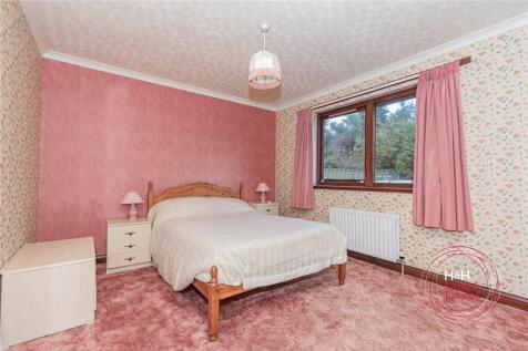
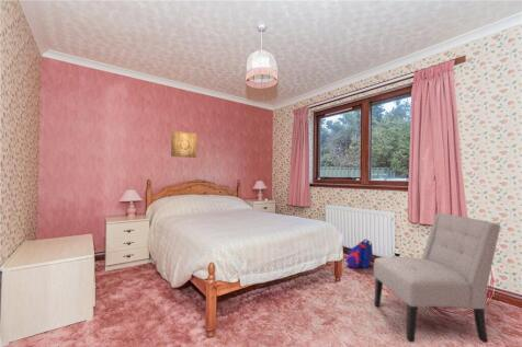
+ wall art [170,130,197,159]
+ chair [373,212,501,344]
+ backpack [345,239,374,270]
